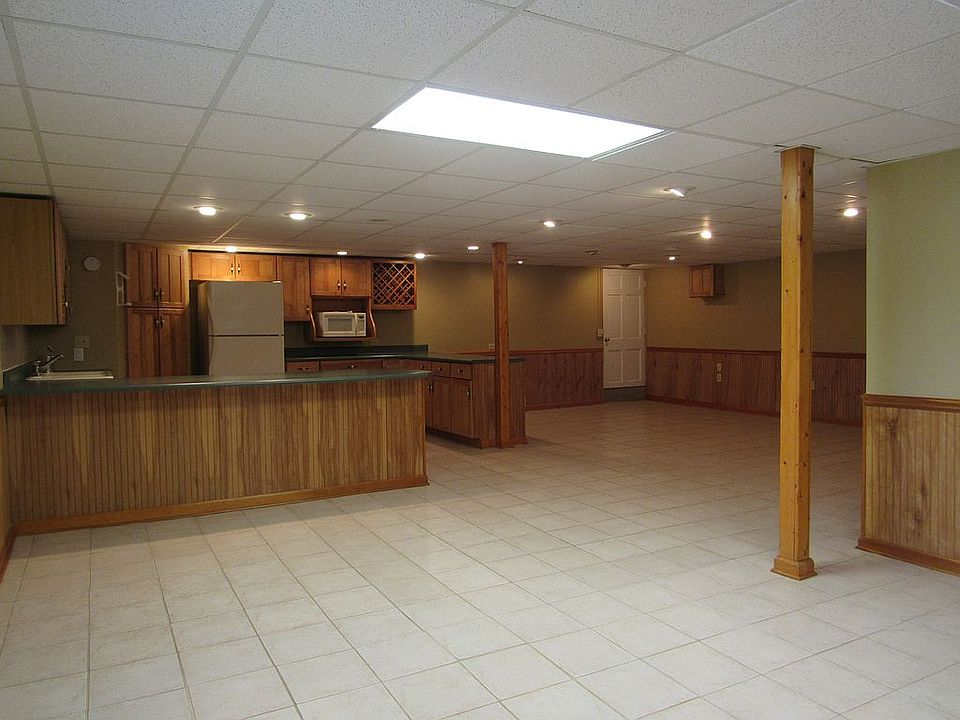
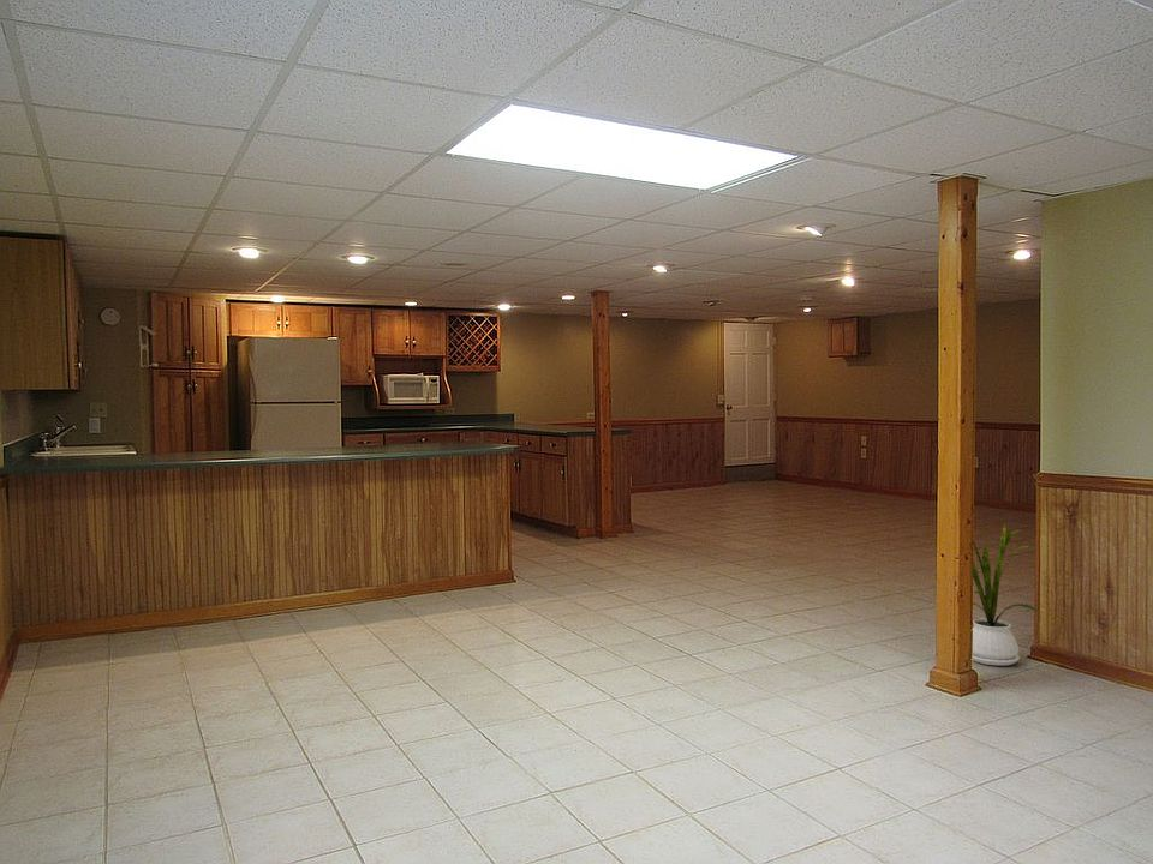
+ house plant [972,523,1043,667]
